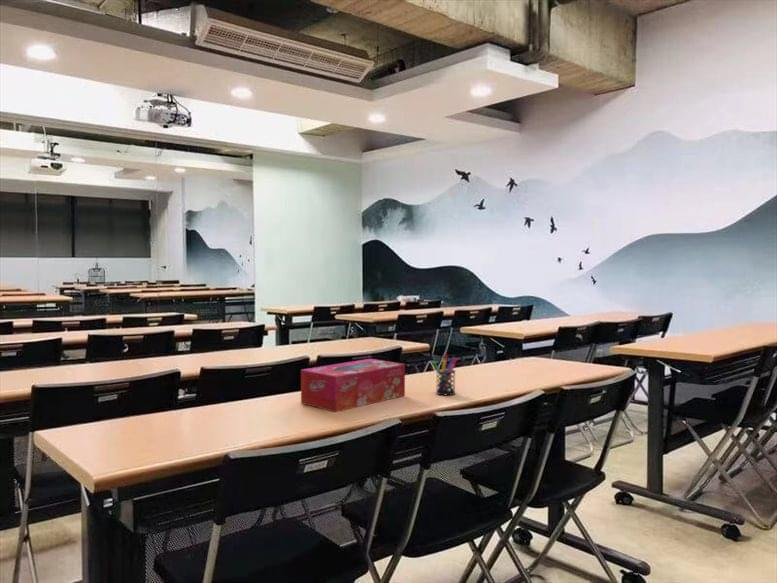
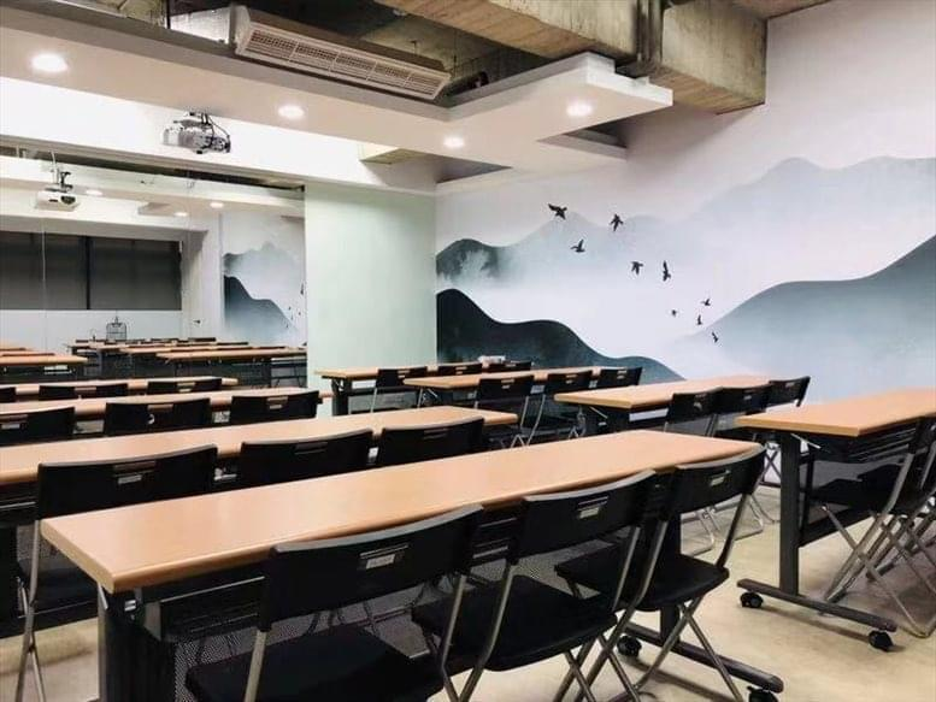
- pen holder [430,352,458,396]
- tissue box [300,358,406,413]
